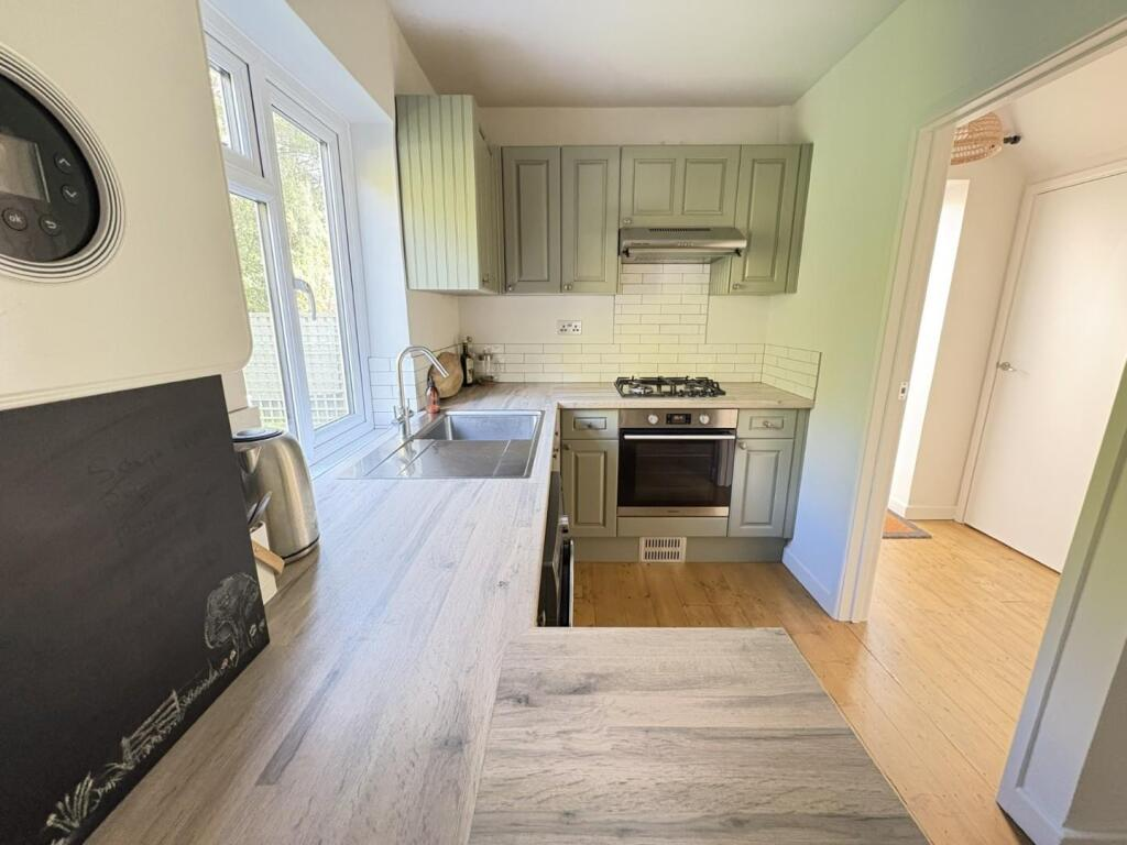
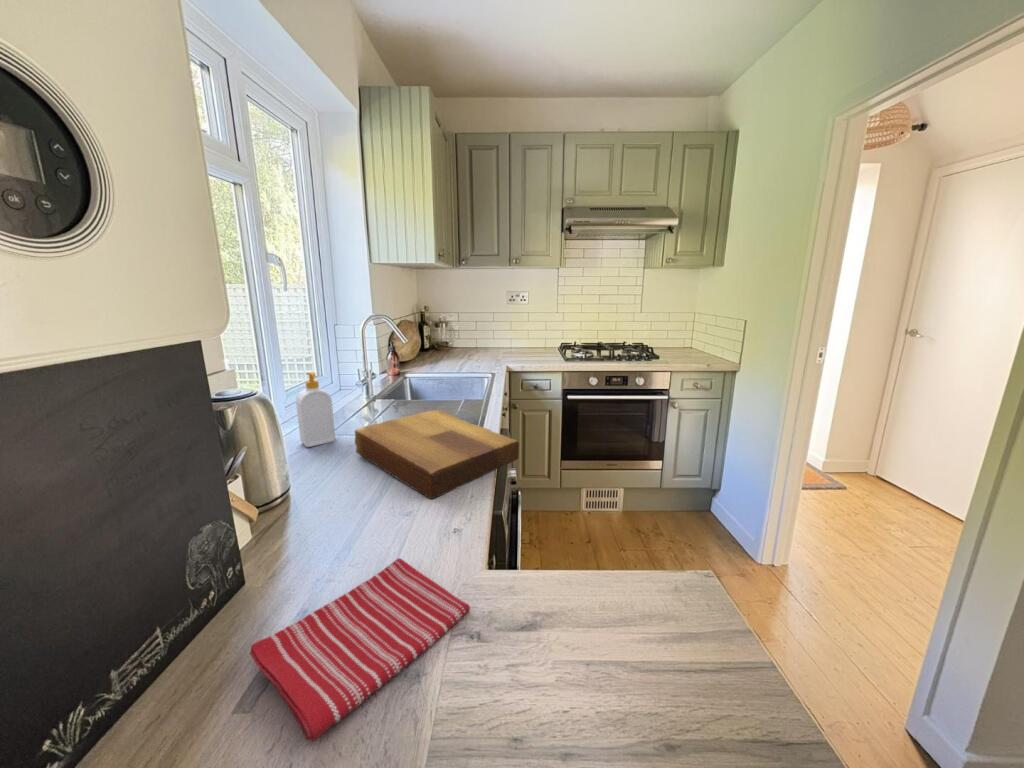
+ cutting board [354,409,520,500]
+ dish towel [249,557,471,742]
+ soap bottle [295,371,337,448]
